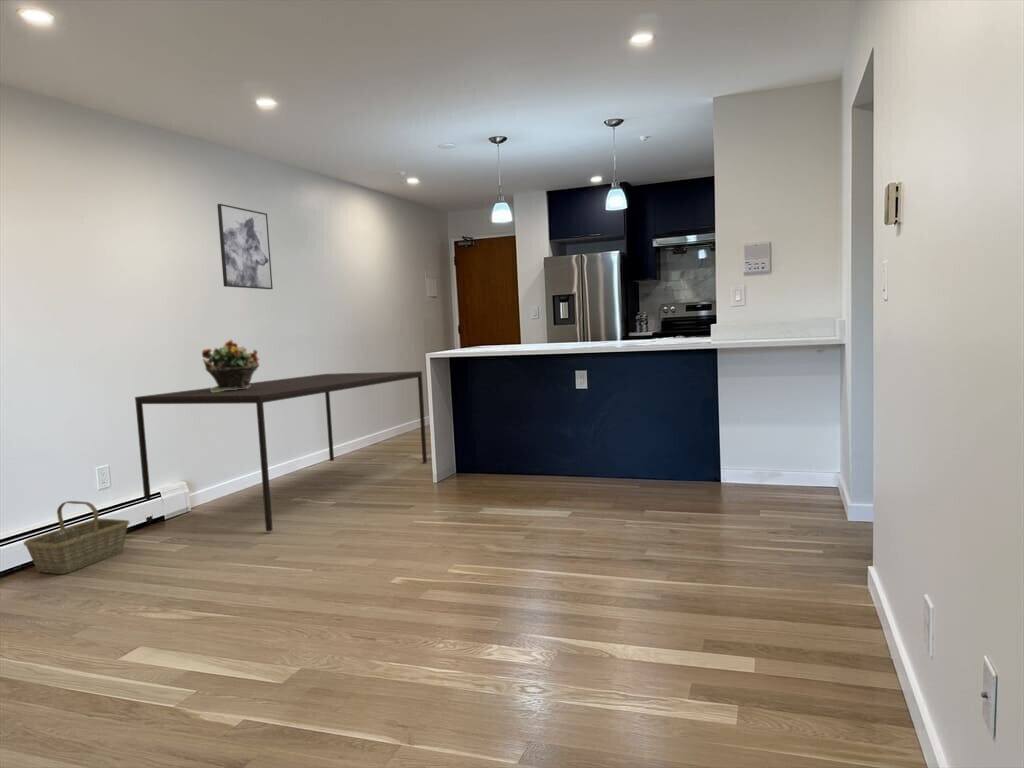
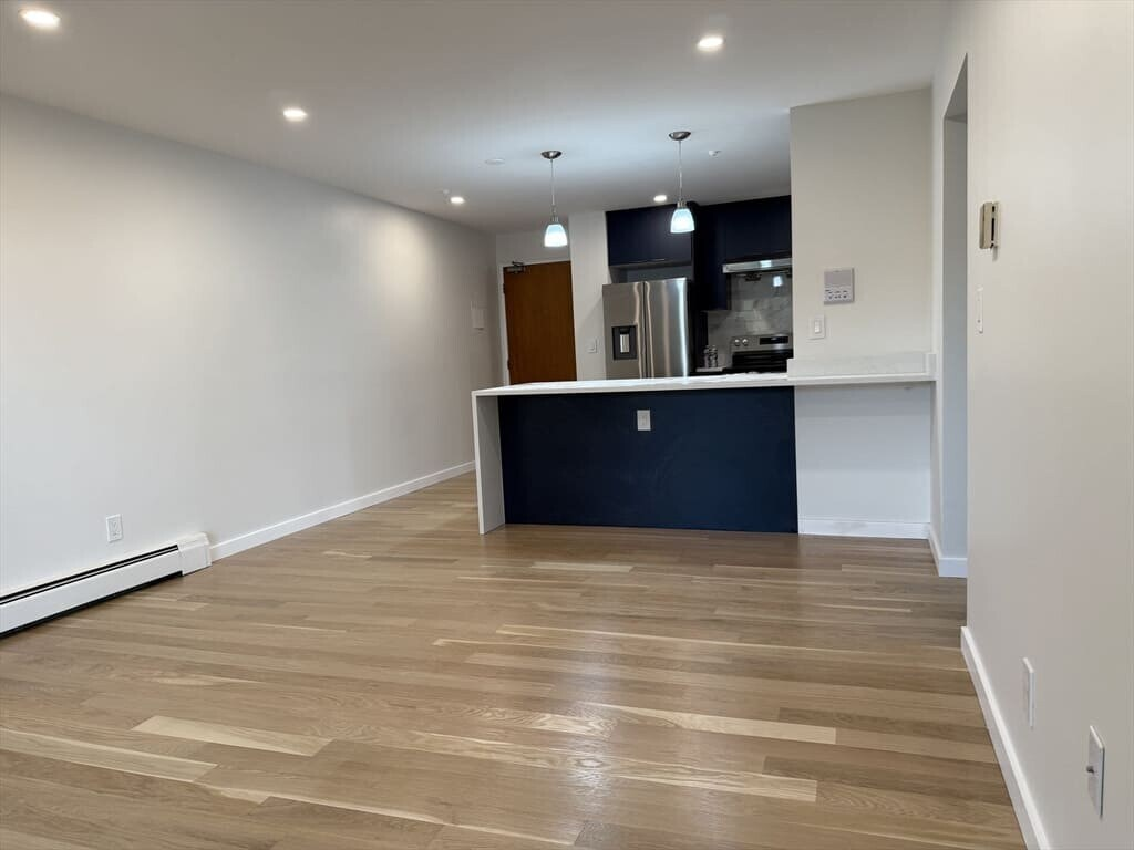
- wall art [216,203,274,290]
- potted plant [201,338,261,392]
- basket [23,500,130,575]
- dining table [134,370,428,533]
